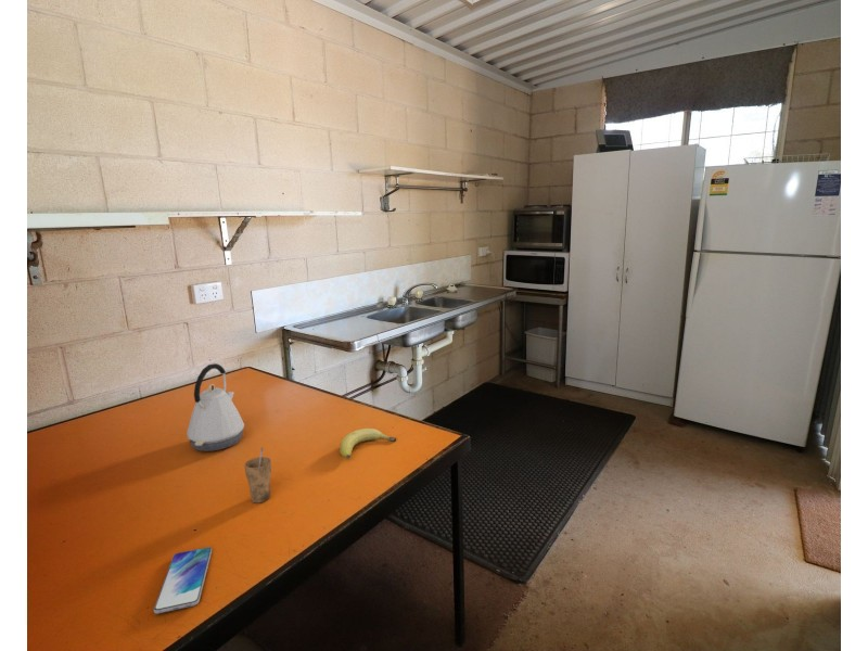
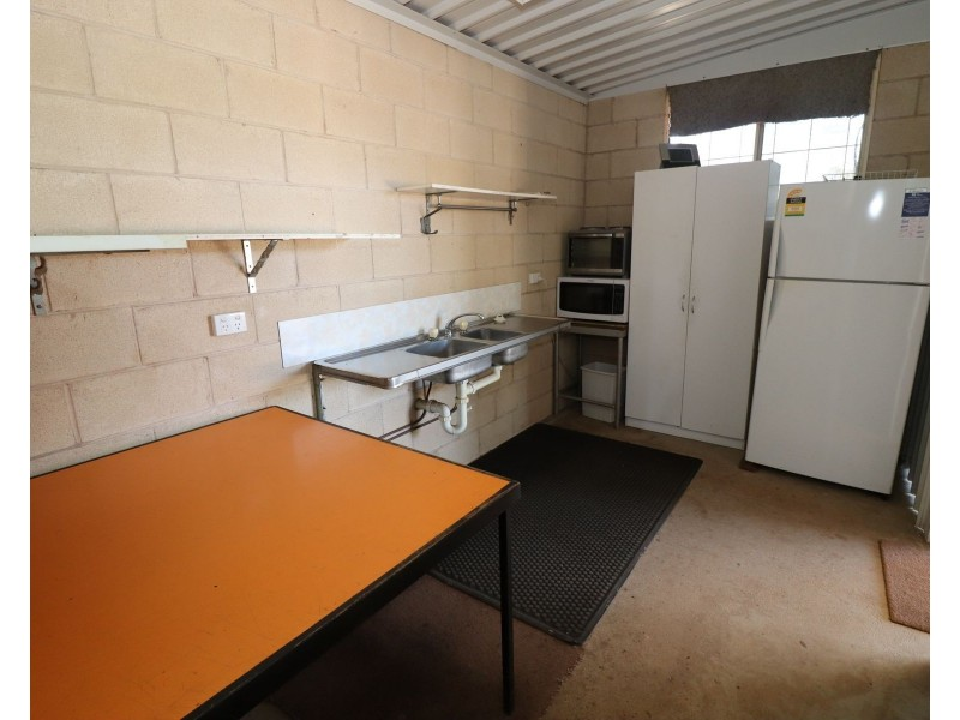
- fruit [339,427,397,459]
- kettle [186,362,245,452]
- cup [244,447,272,503]
- smartphone [153,546,213,615]
